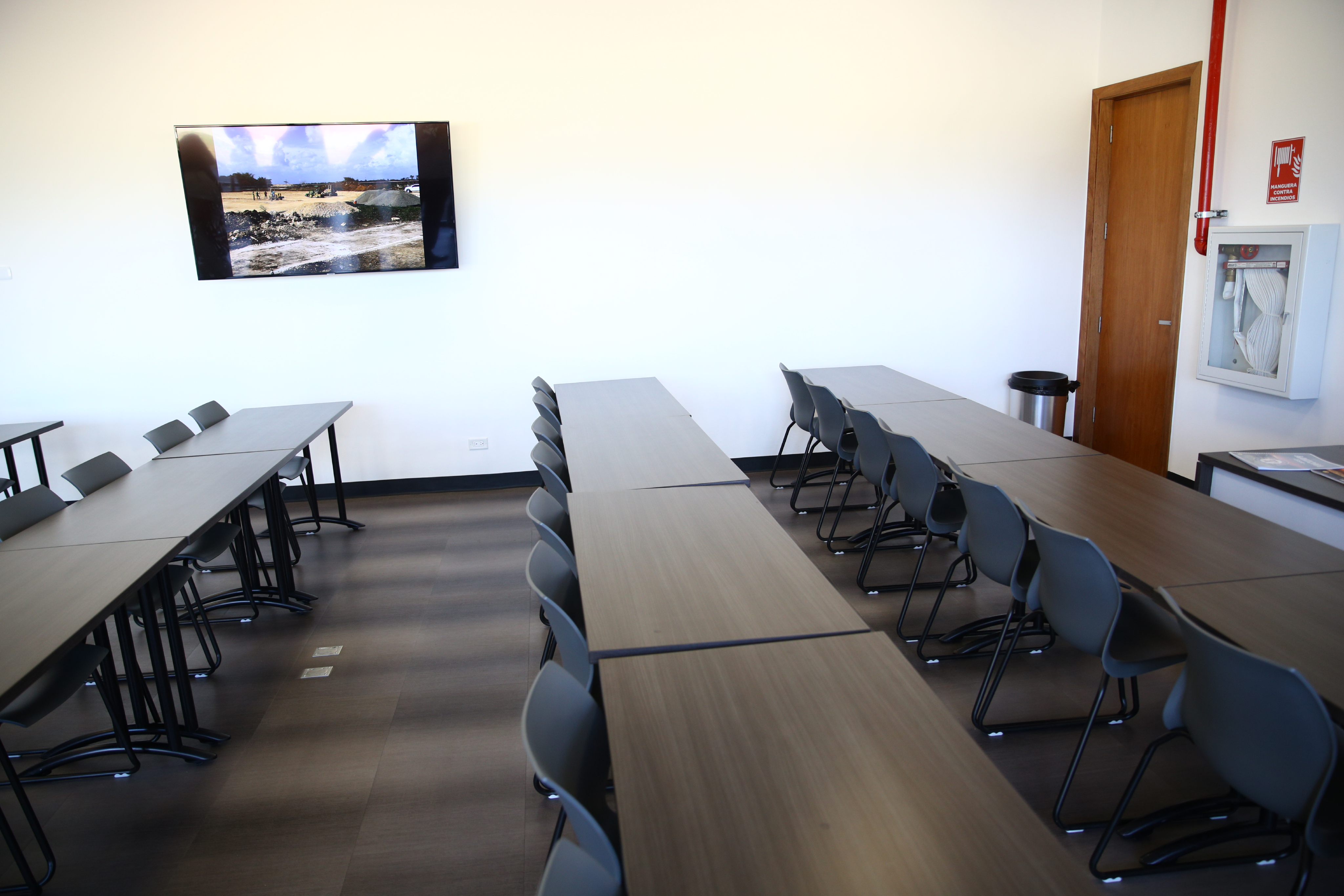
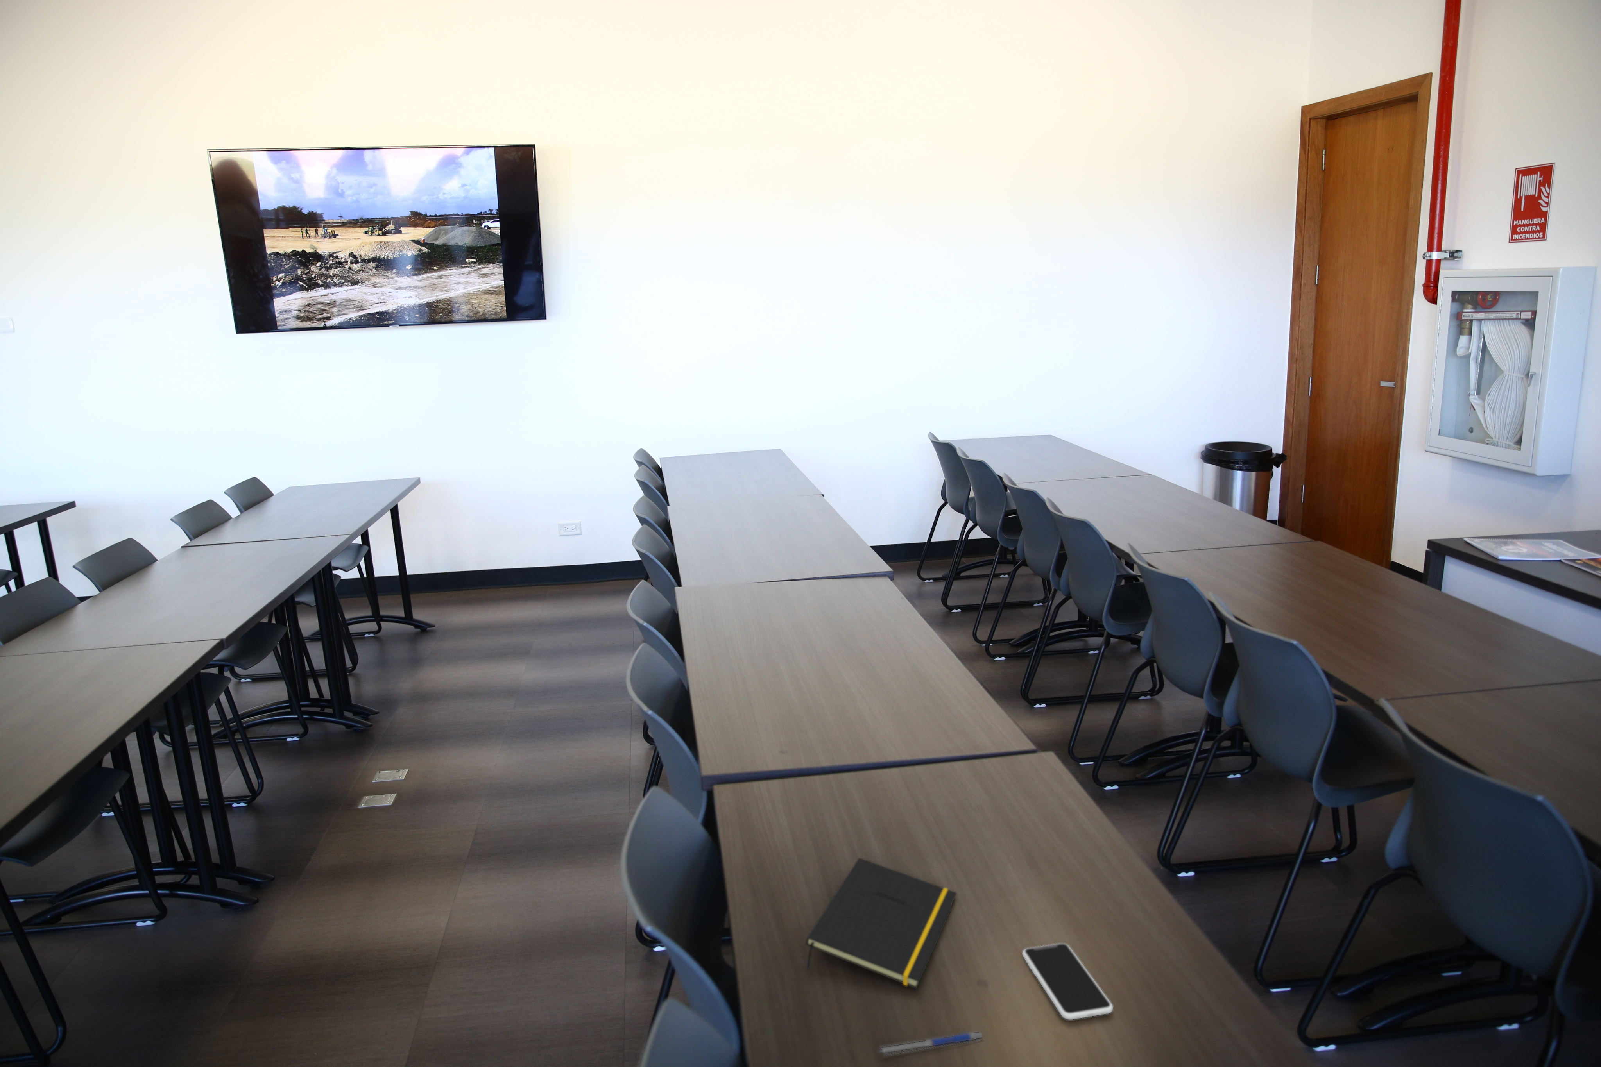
+ pen [878,1030,984,1056]
+ smartphone [1022,943,1114,1021]
+ notepad [805,857,958,990]
